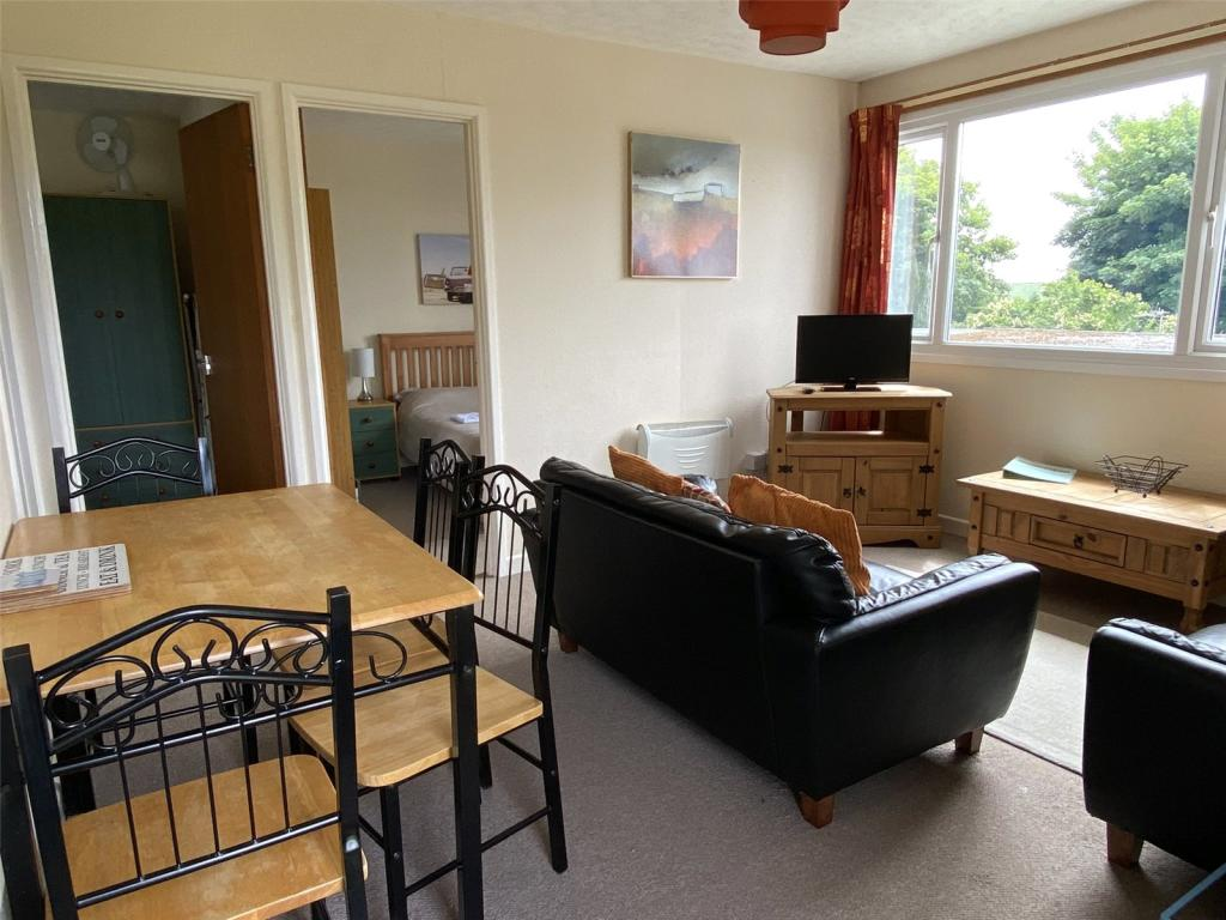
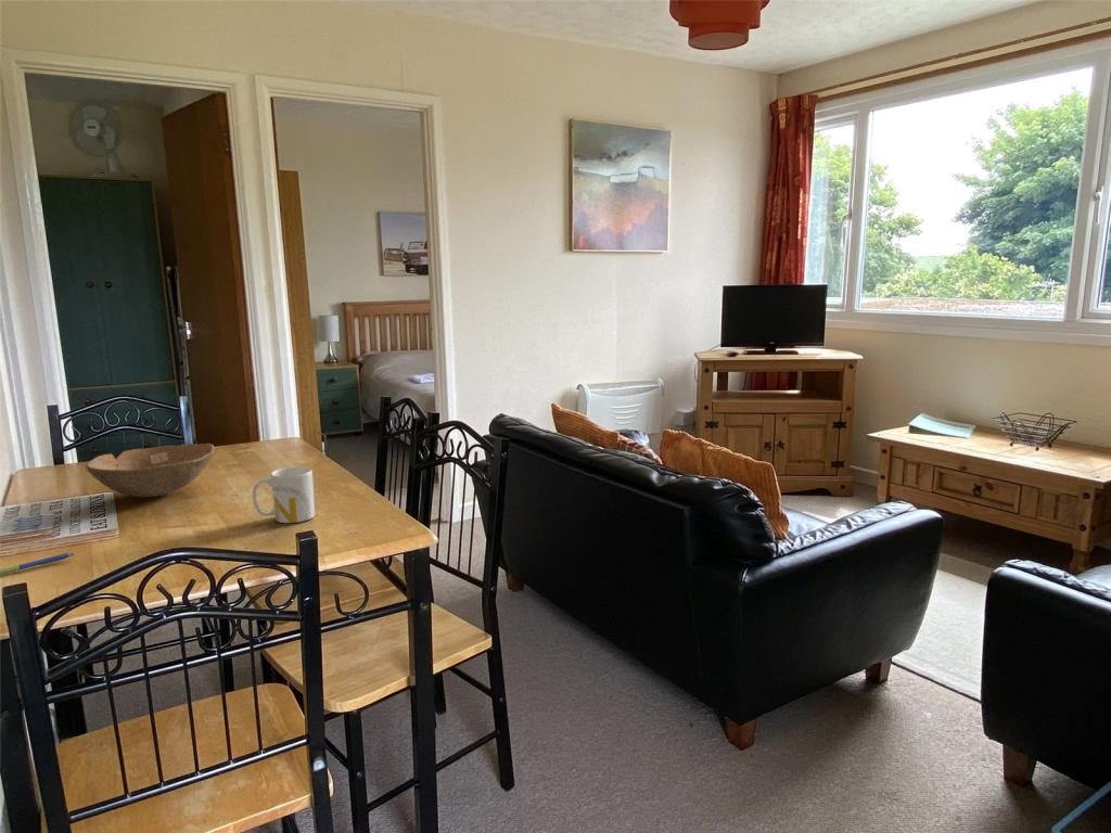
+ pen [0,551,75,576]
+ bowl [85,443,216,498]
+ mug [252,466,316,524]
